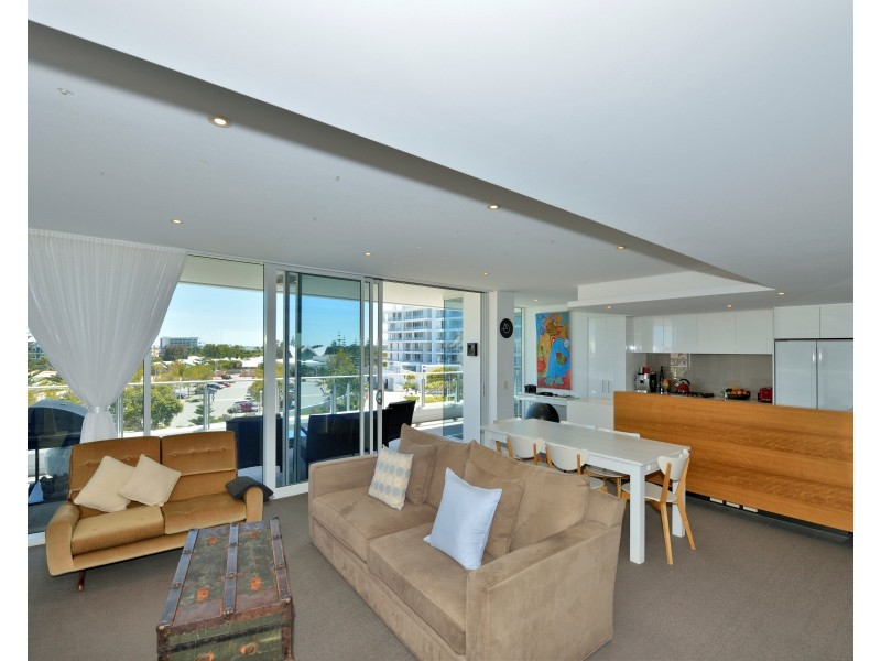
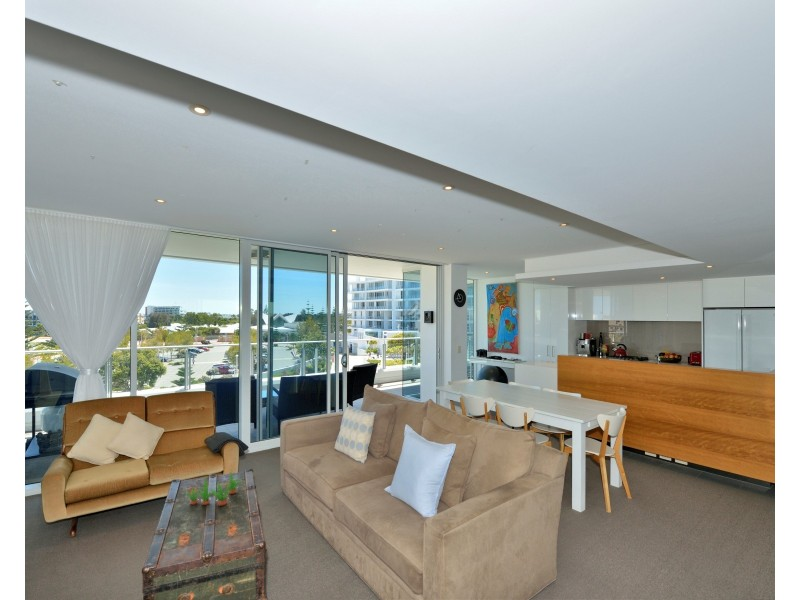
+ succulent plant [186,470,244,507]
